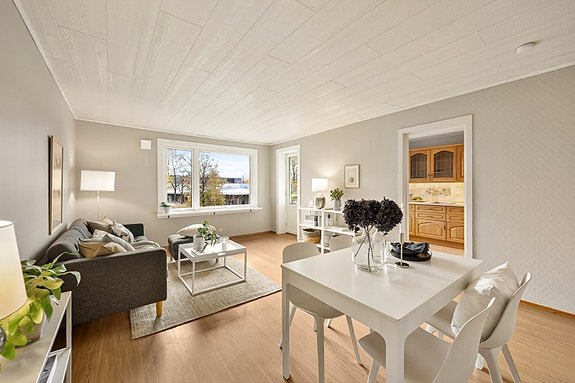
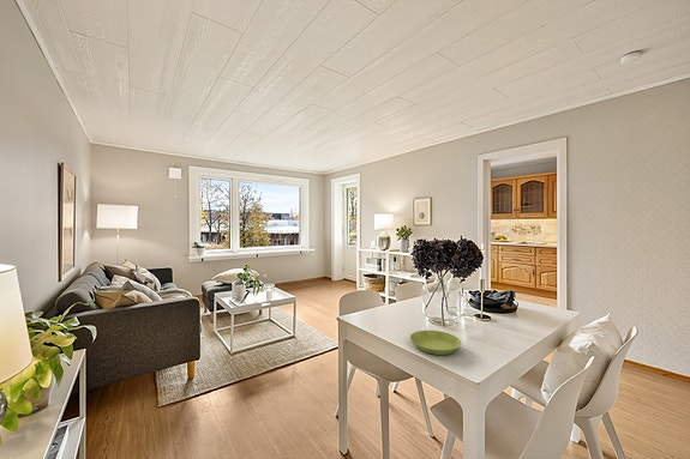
+ saucer [409,330,462,356]
